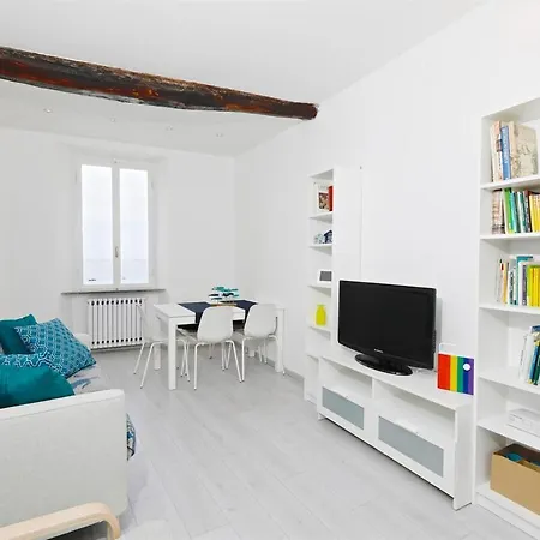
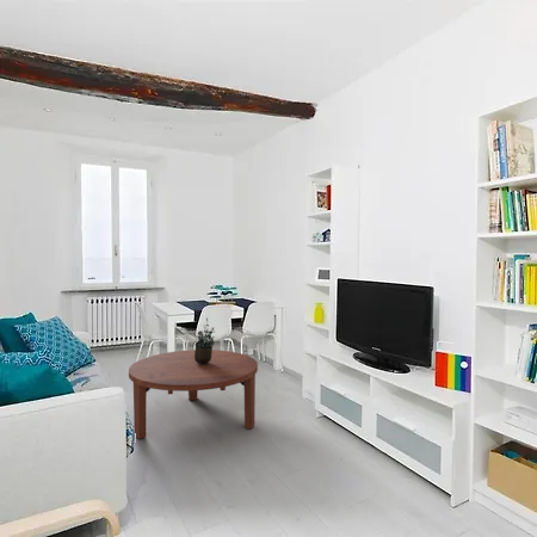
+ potted plant [193,317,216,364]
+ coffee table [128,348,259,440]
